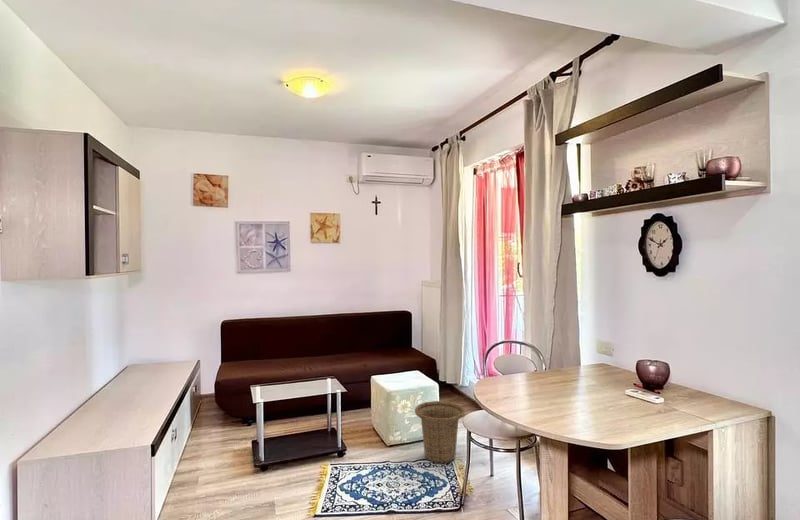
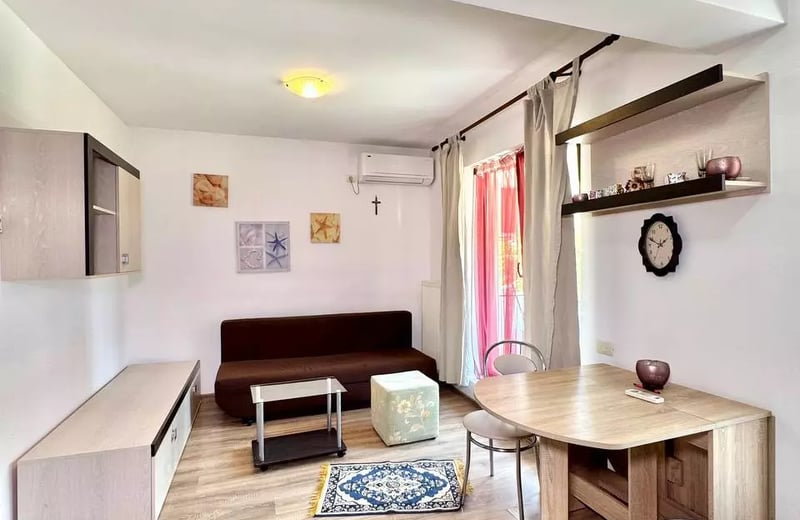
- basket [414,400,466,465]
